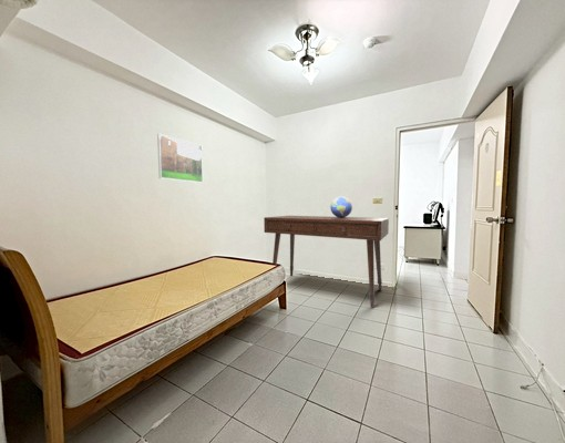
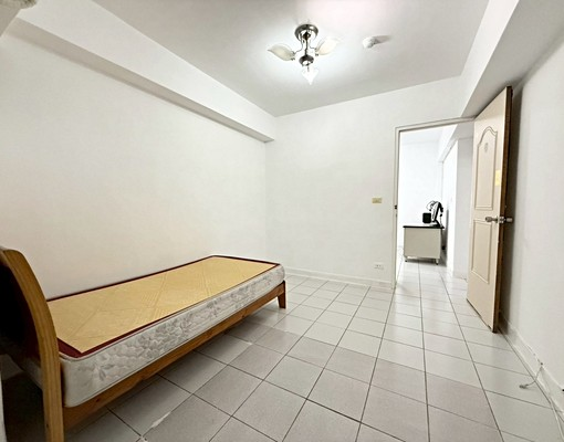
- desk [263,215,390,309]
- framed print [156,133,204,184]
- globe [329,195,353,218]
